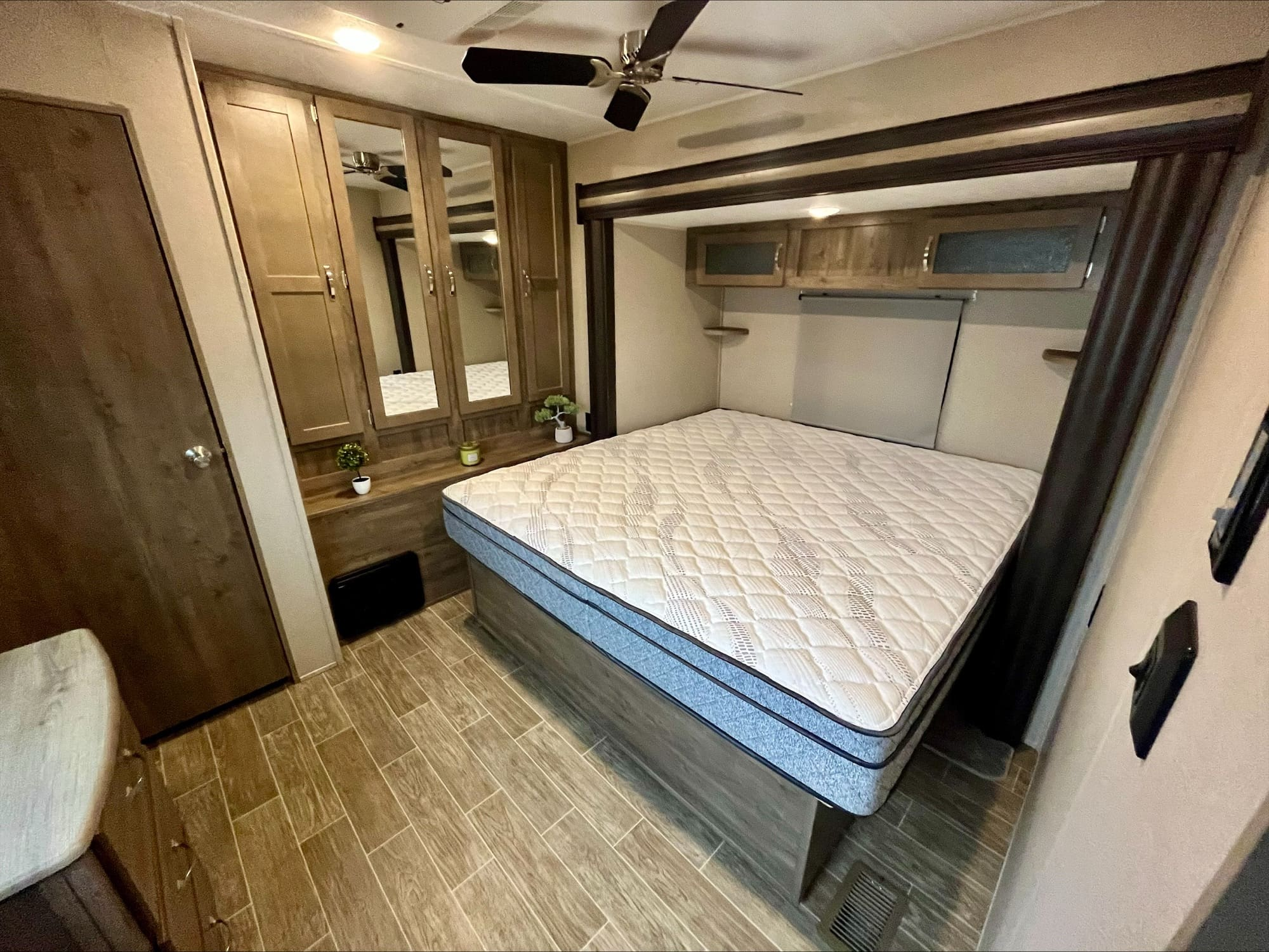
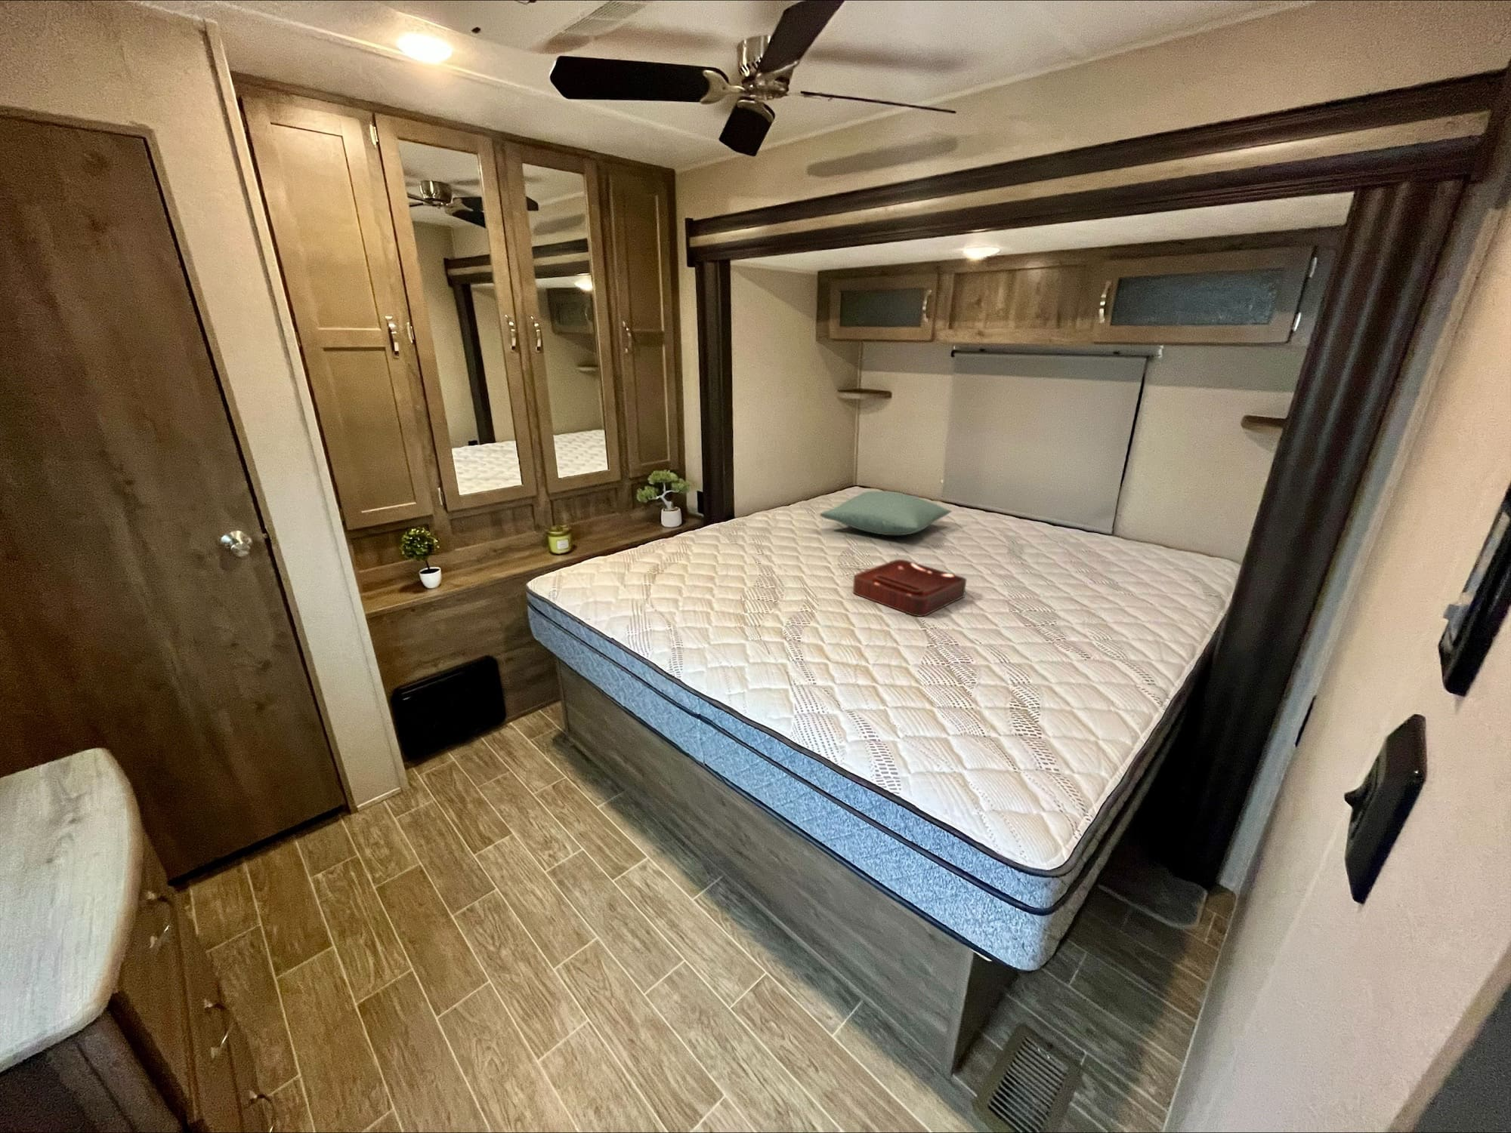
+ decorative tray [853,558,968,618]
+ pillow [819,490,953,536]
